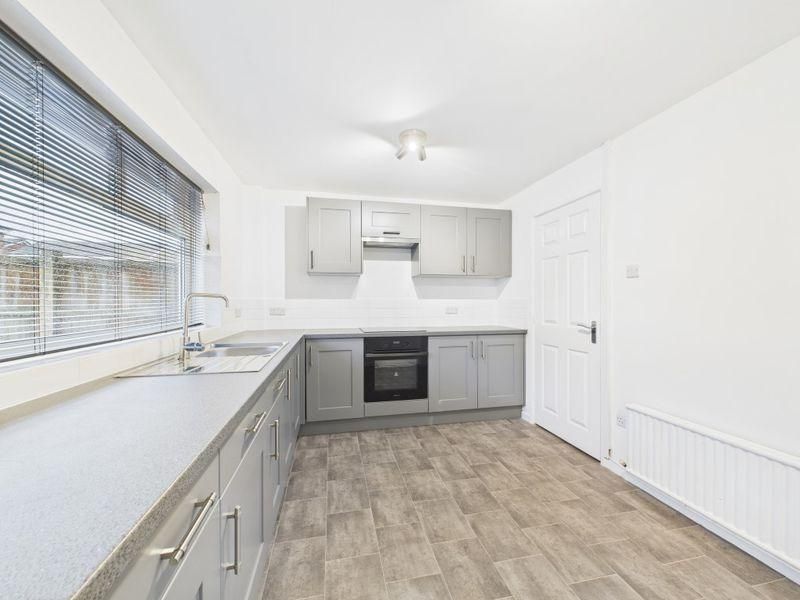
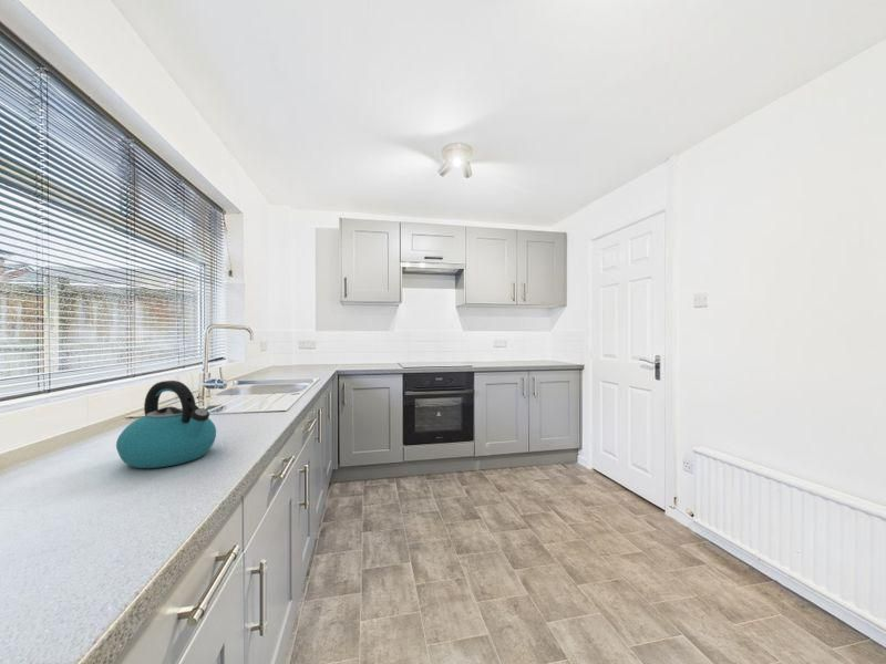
+ kettle [115,380,217,469]
